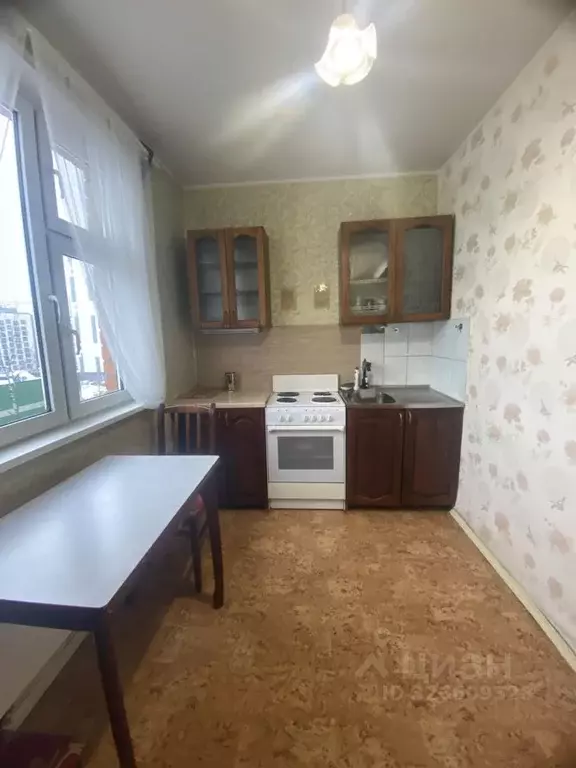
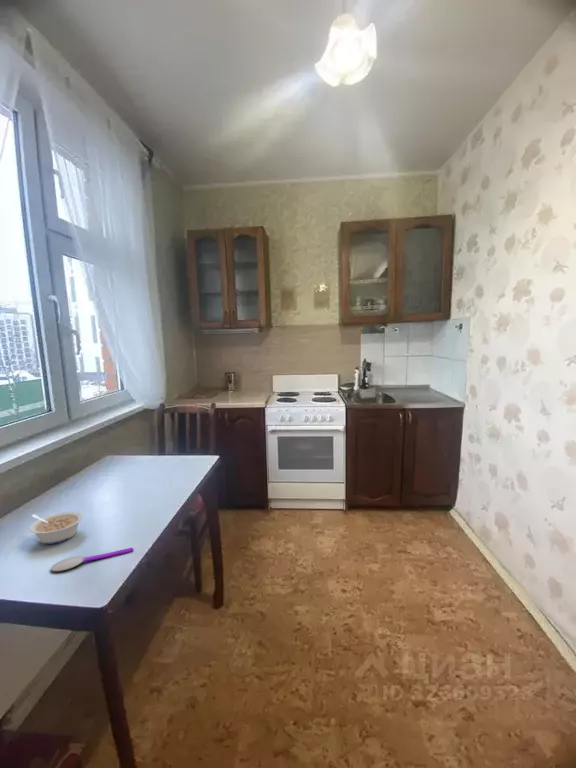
+ legume [28,511,84,545]
+ spoon [50,547,134,572]
